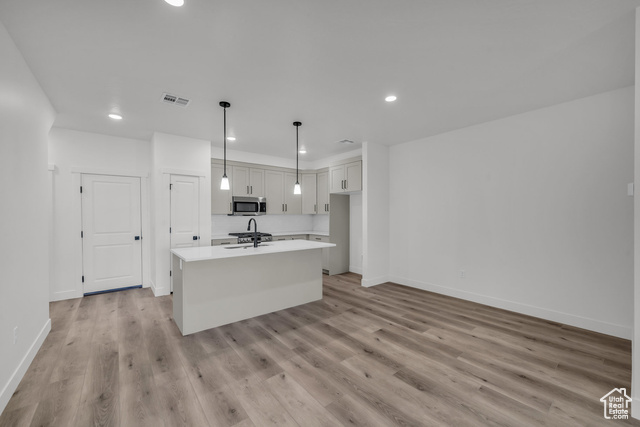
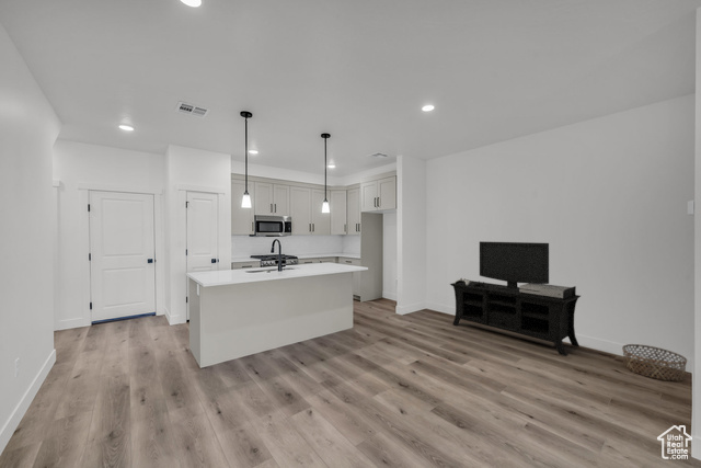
+ basket [621,343,688,383]
+ media console [449,240,582,357]
